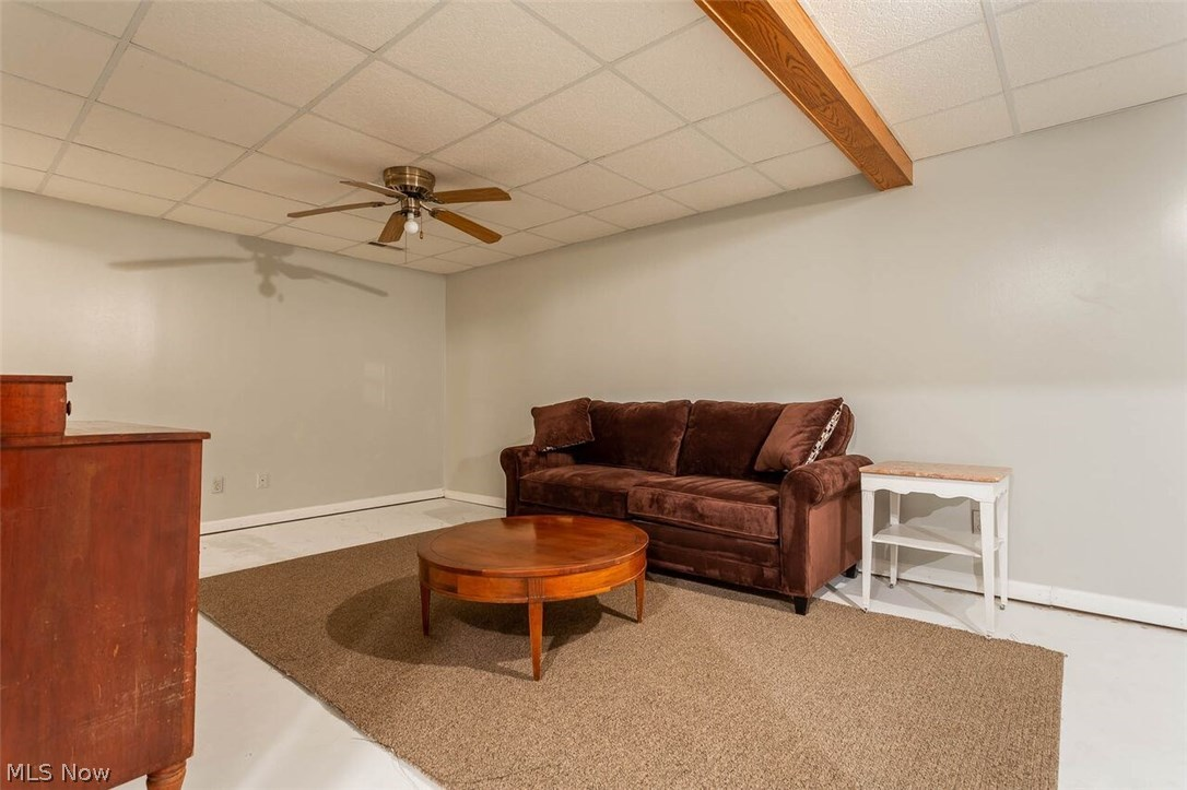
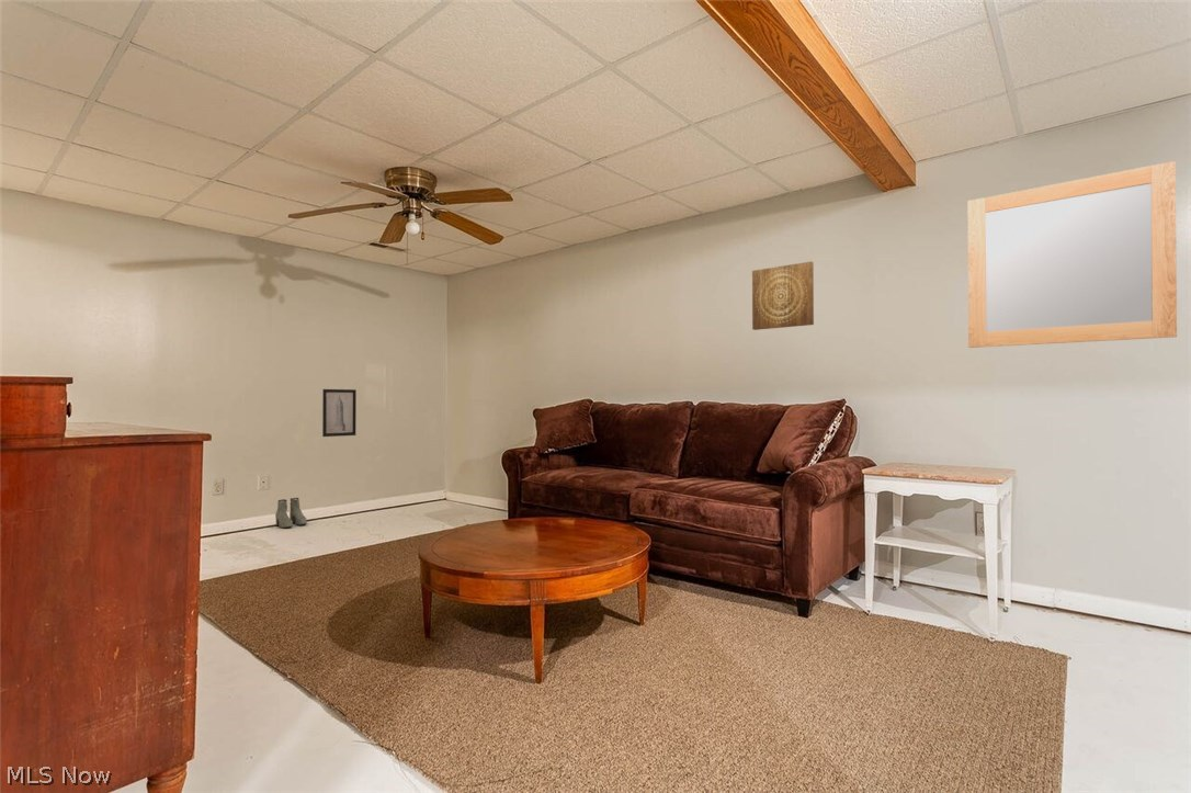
+ boots [274,497,308,529]
+ home mirror [967,160,1178,349]
+ wall art [751,260,815,331]
+ wall art [321,388,358,438]
